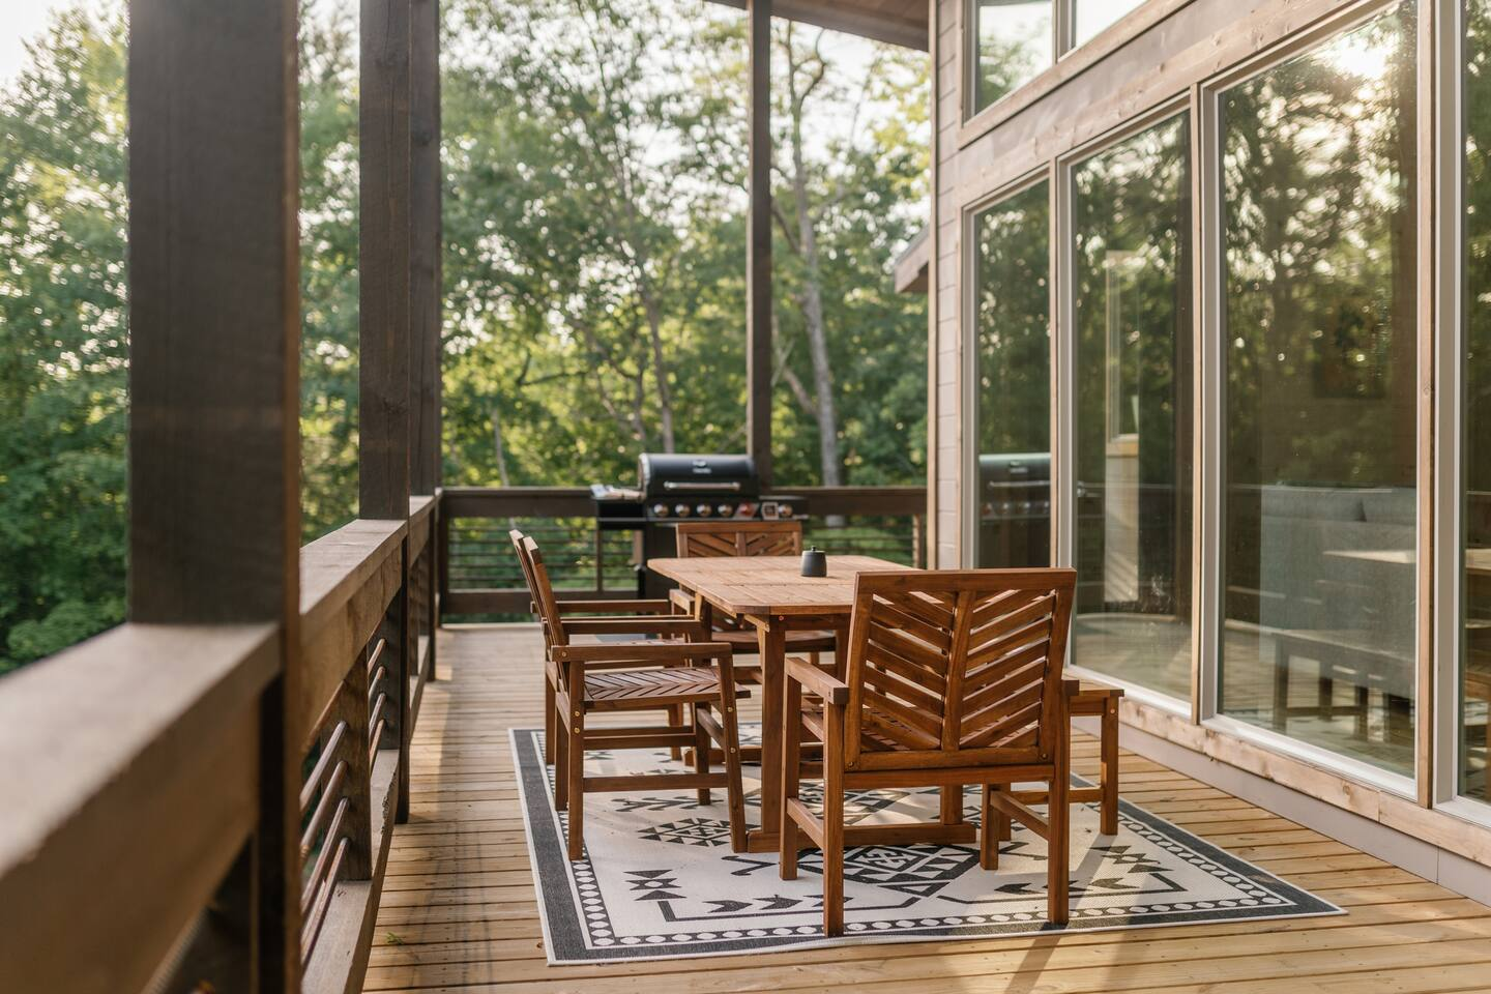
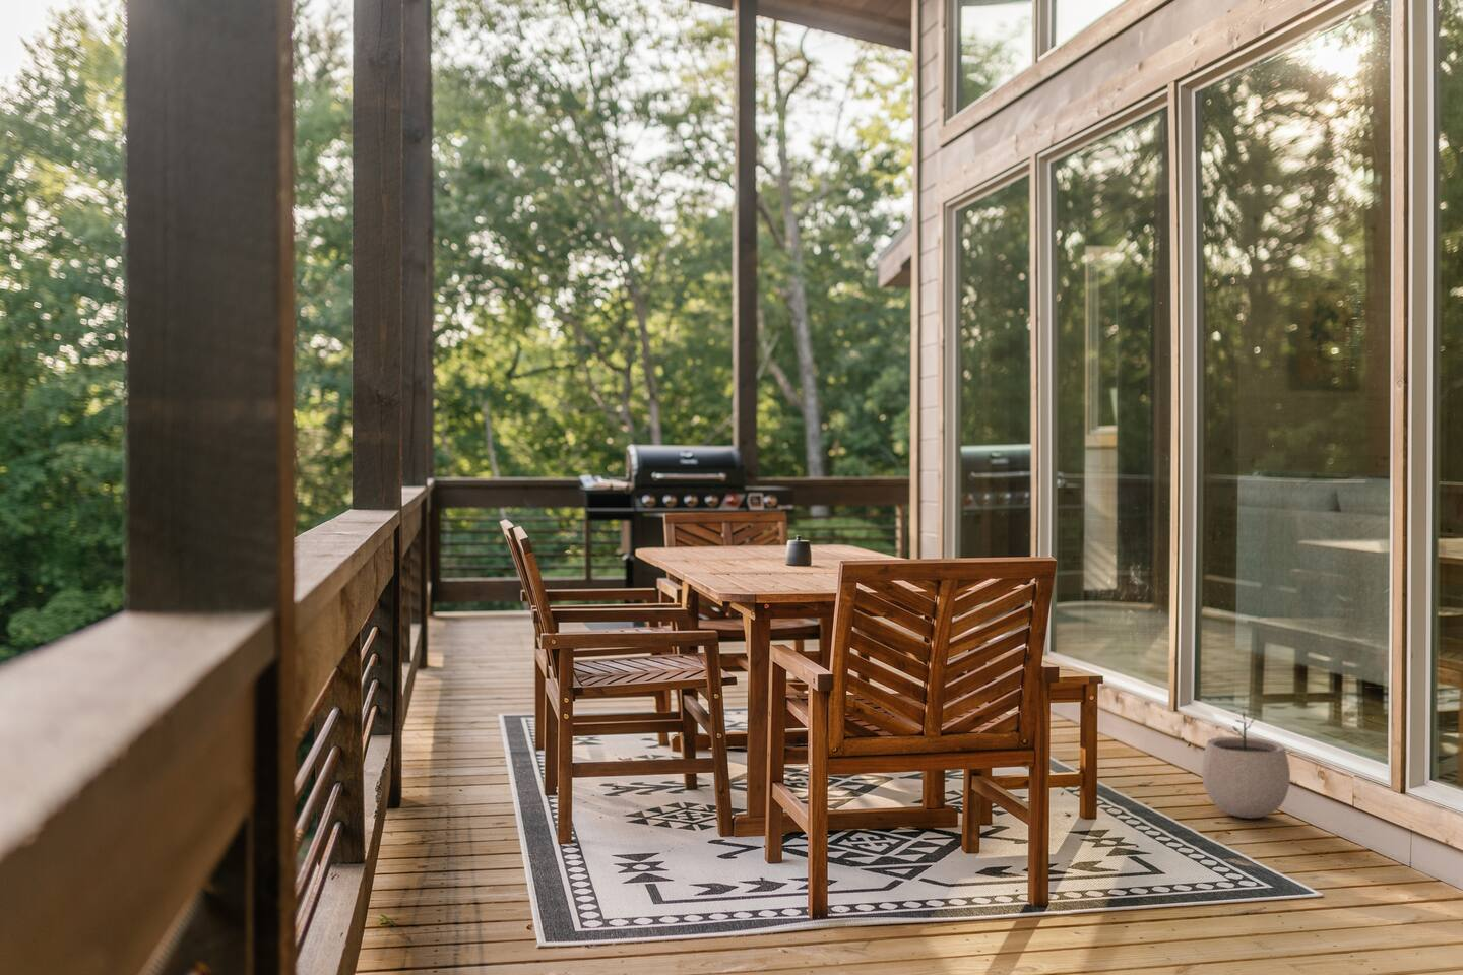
+ plant pot [1201,711,1291,819]
